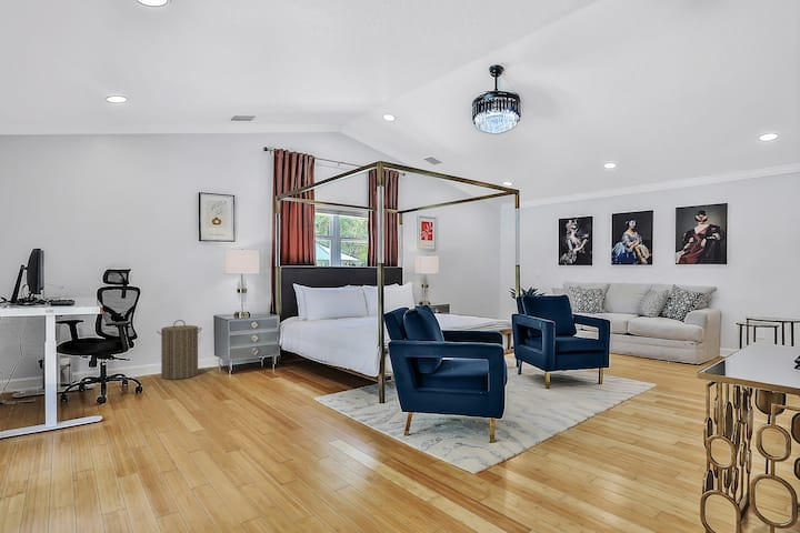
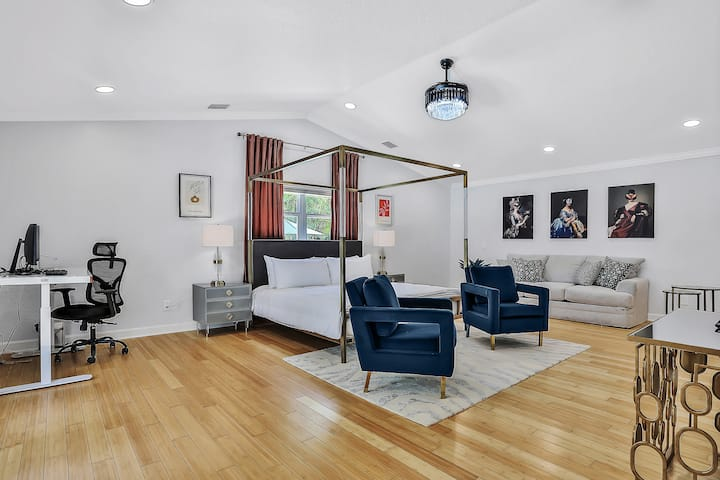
- laundry hamper [156,319,202,381]
